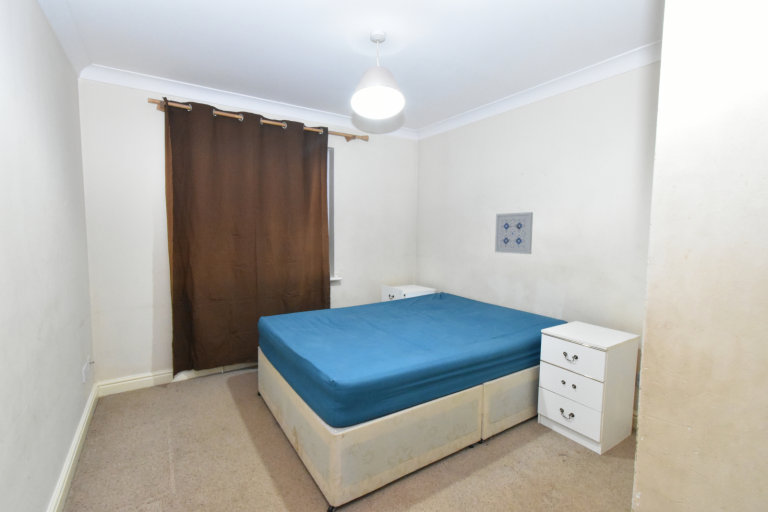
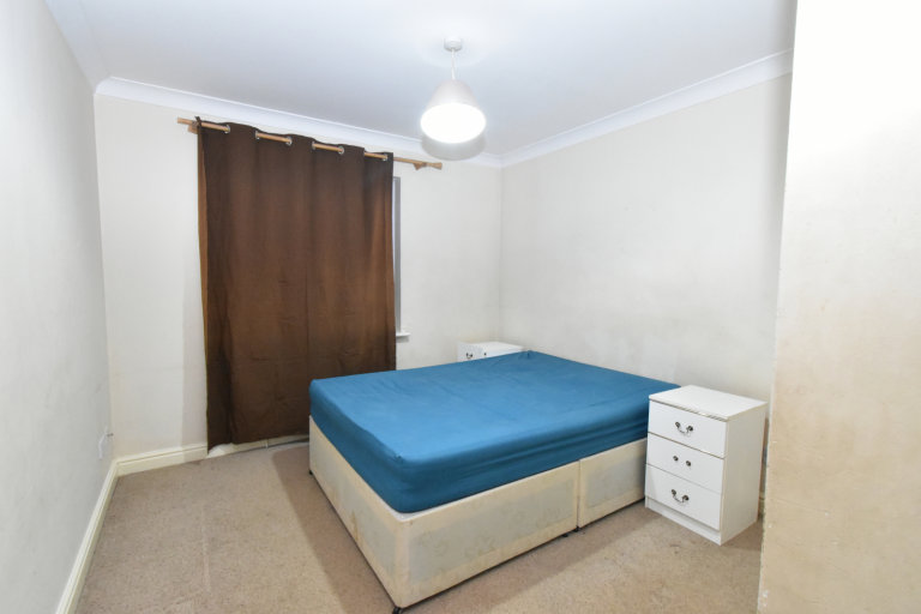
- wall art [494,211,534,255]
